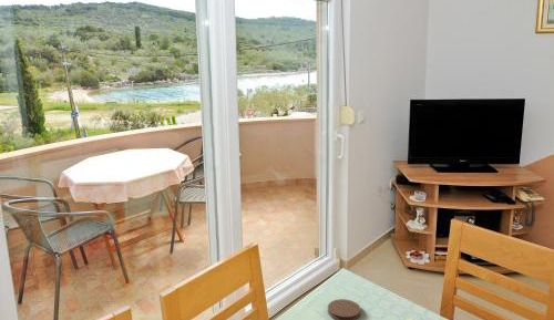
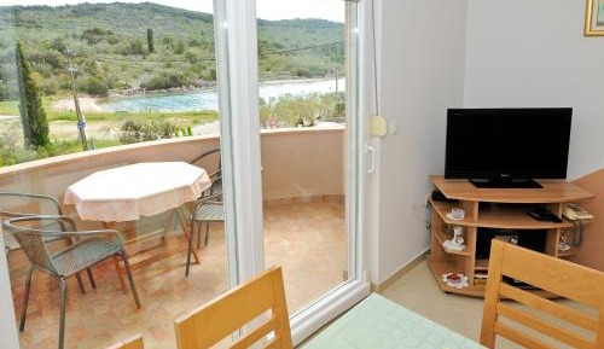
- coaster [327,298,361,320]
